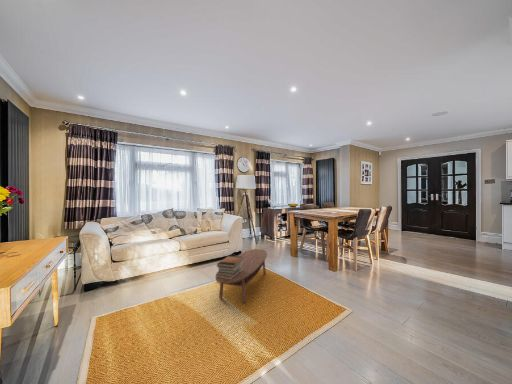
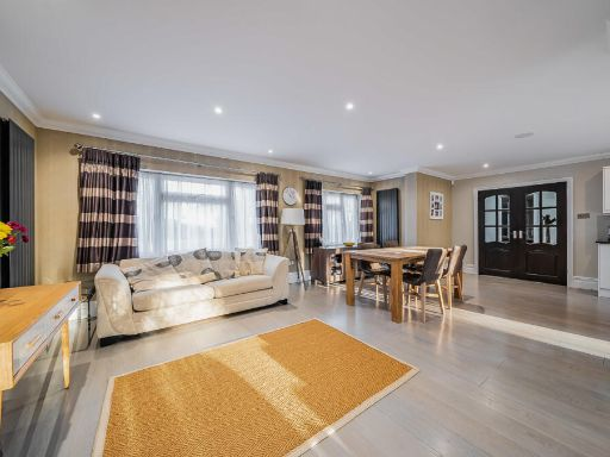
- coffee table [215,248,268,304]
- book stack [216,255,243,279]
